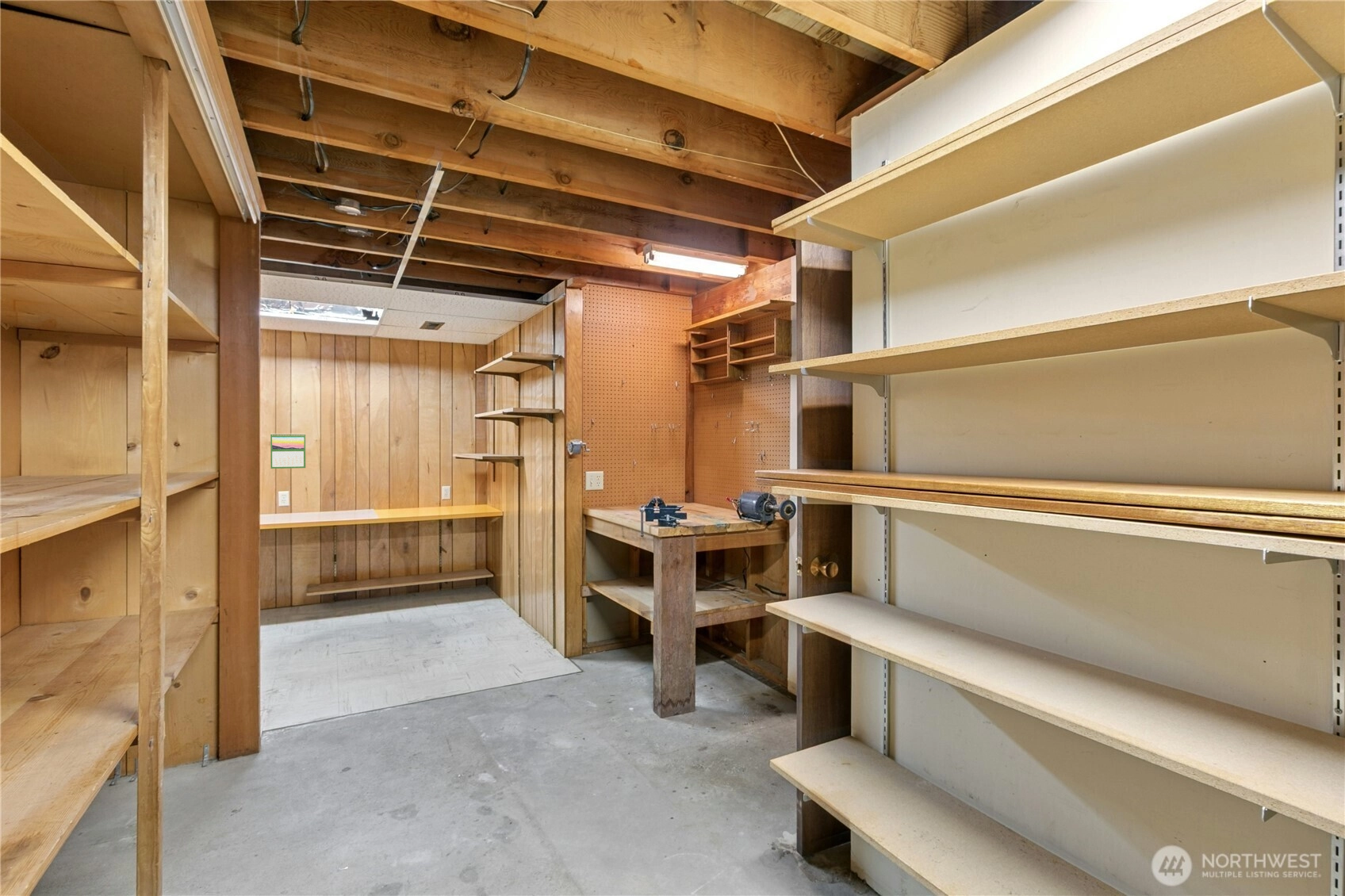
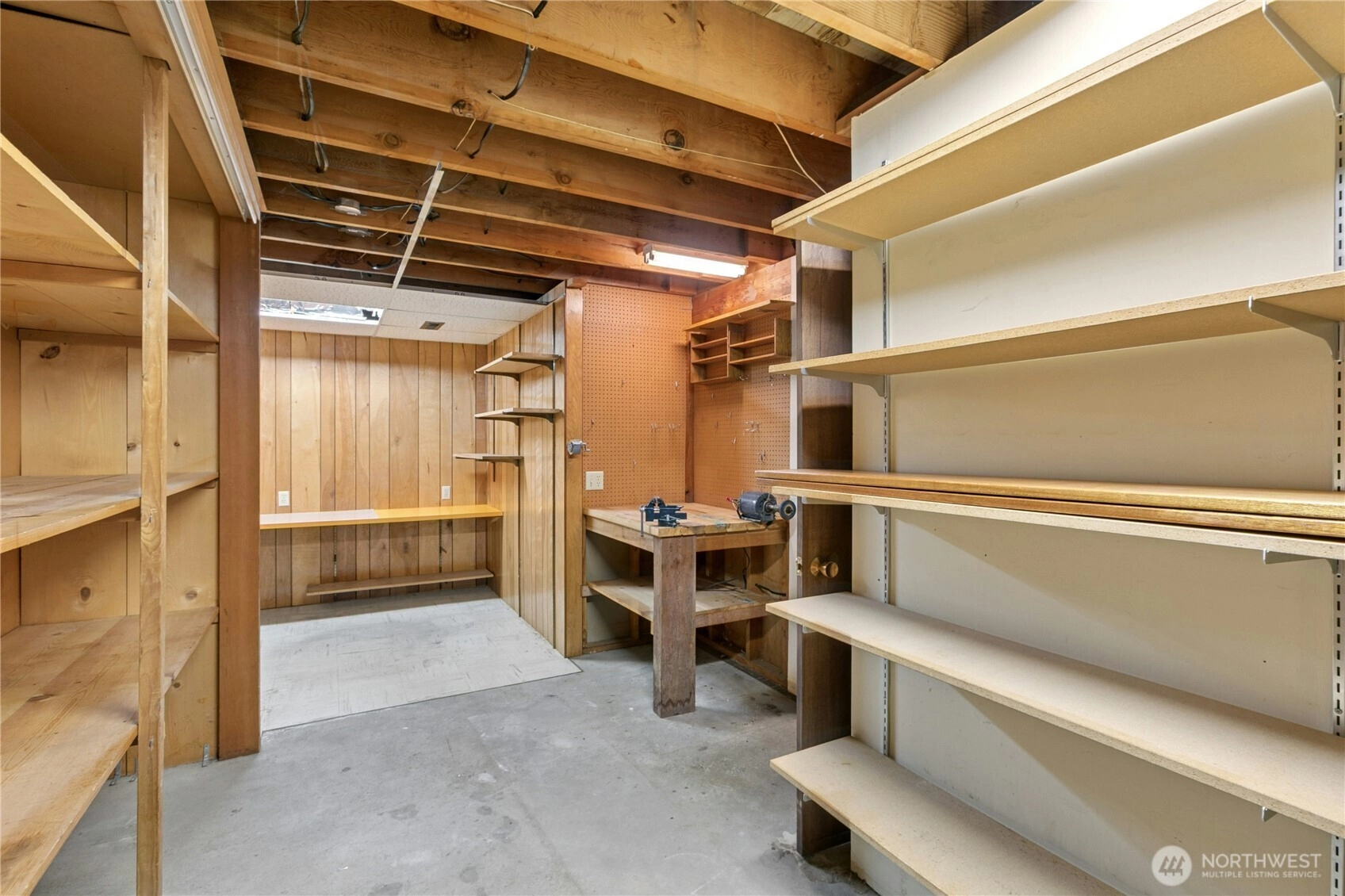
- calendar [270,433,306,469]
